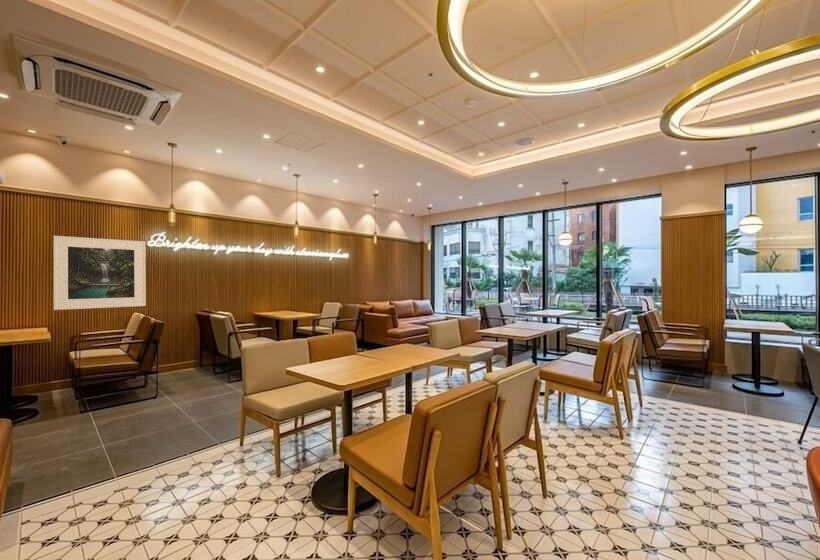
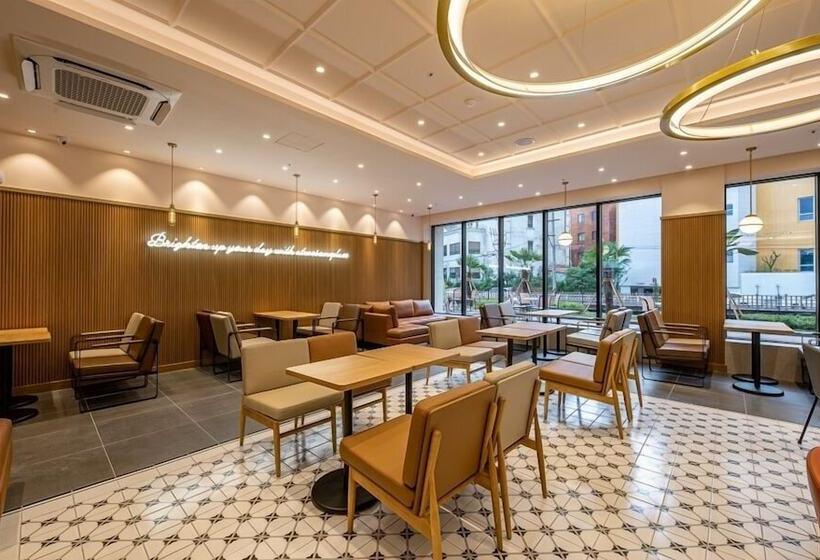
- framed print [53,235,147,311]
